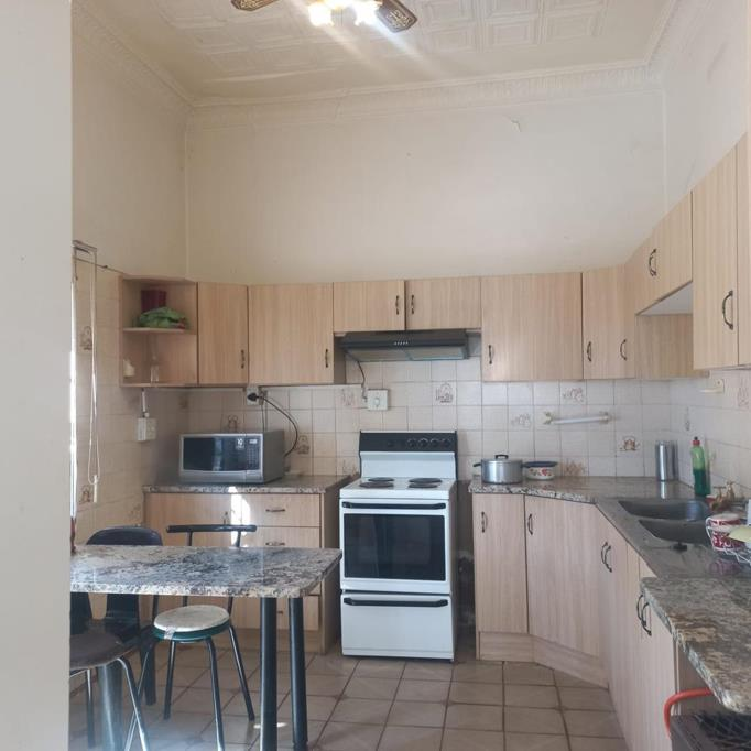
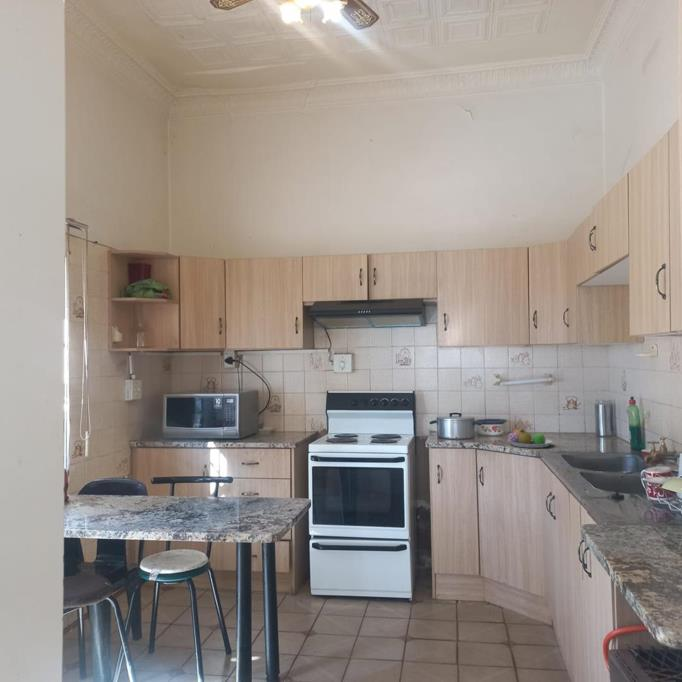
+ fruit bowl [507,428,554,449]
